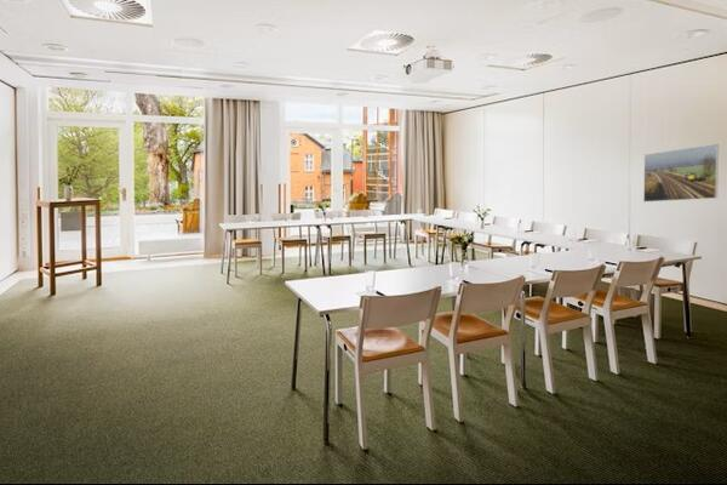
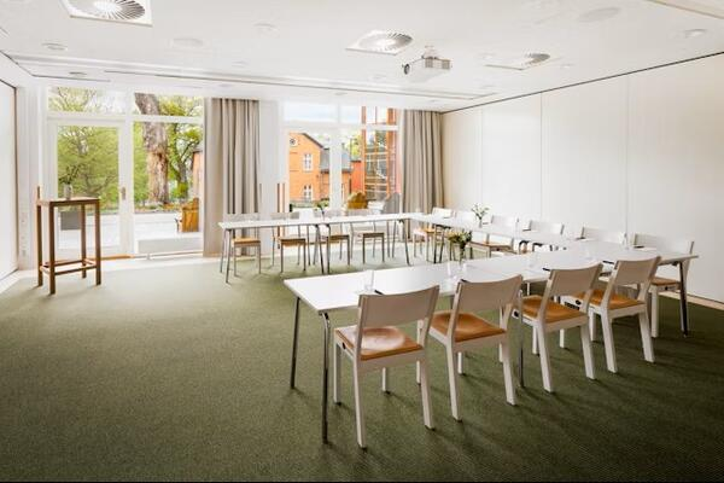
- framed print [642,143,720,202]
